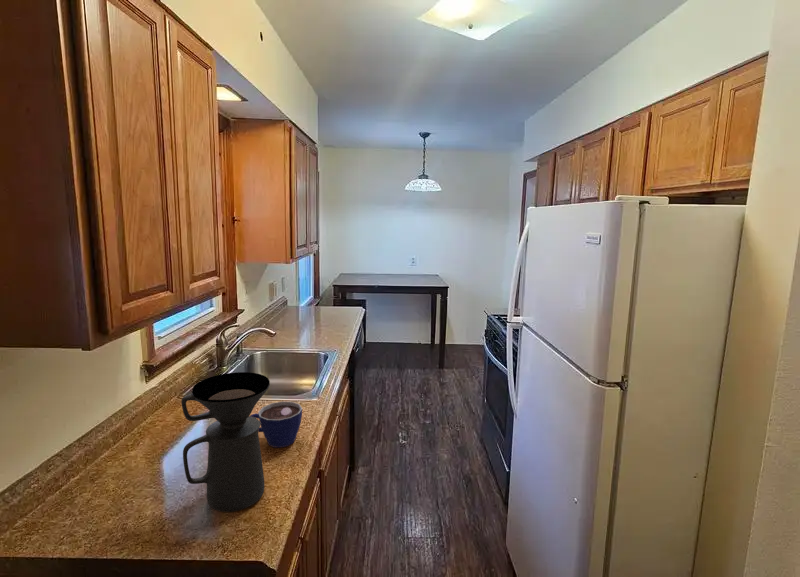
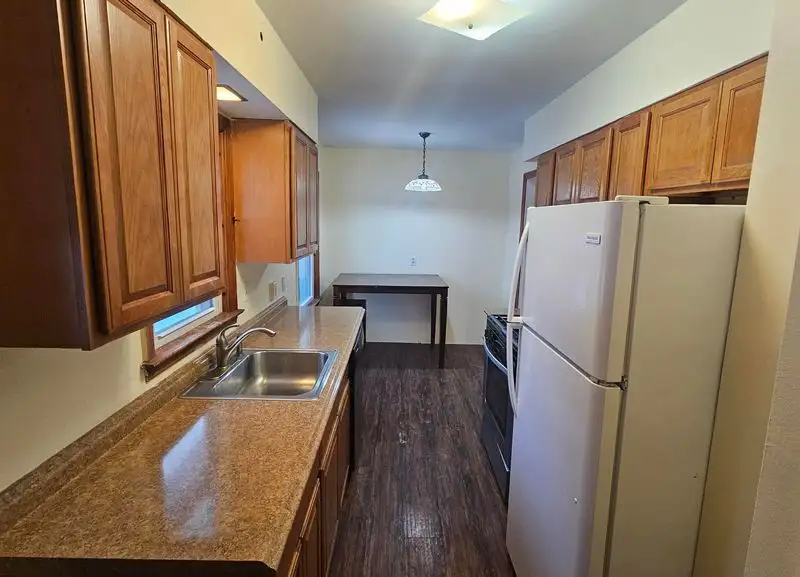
- coffee maker [180,371,271,513]
- cup [250,400,303,449]
